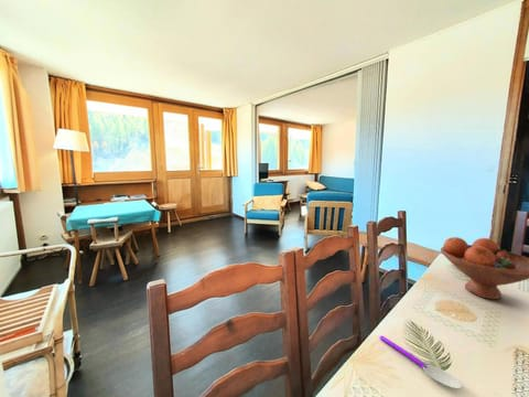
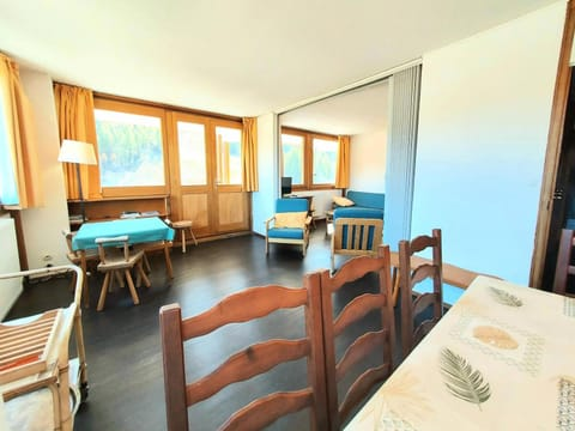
- spoon [379,334,463,390]
- fruit bowl [440,236,529,300]
